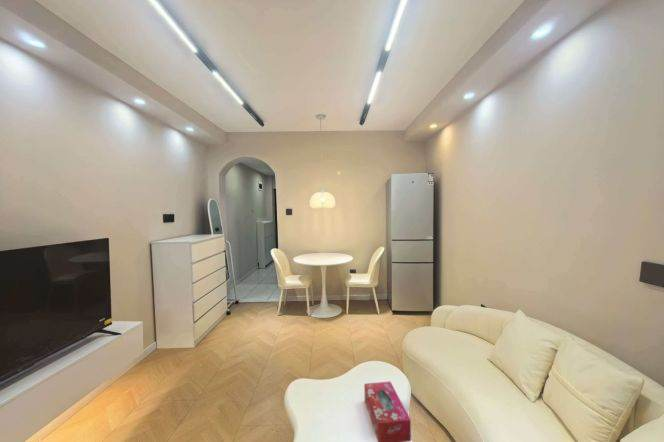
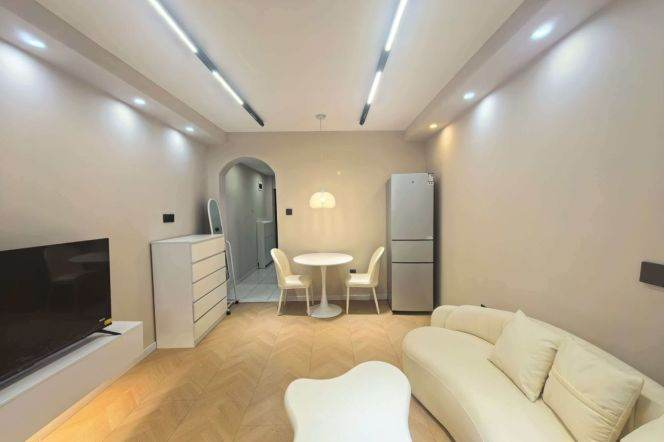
- tissue box [363,380,412,442]
